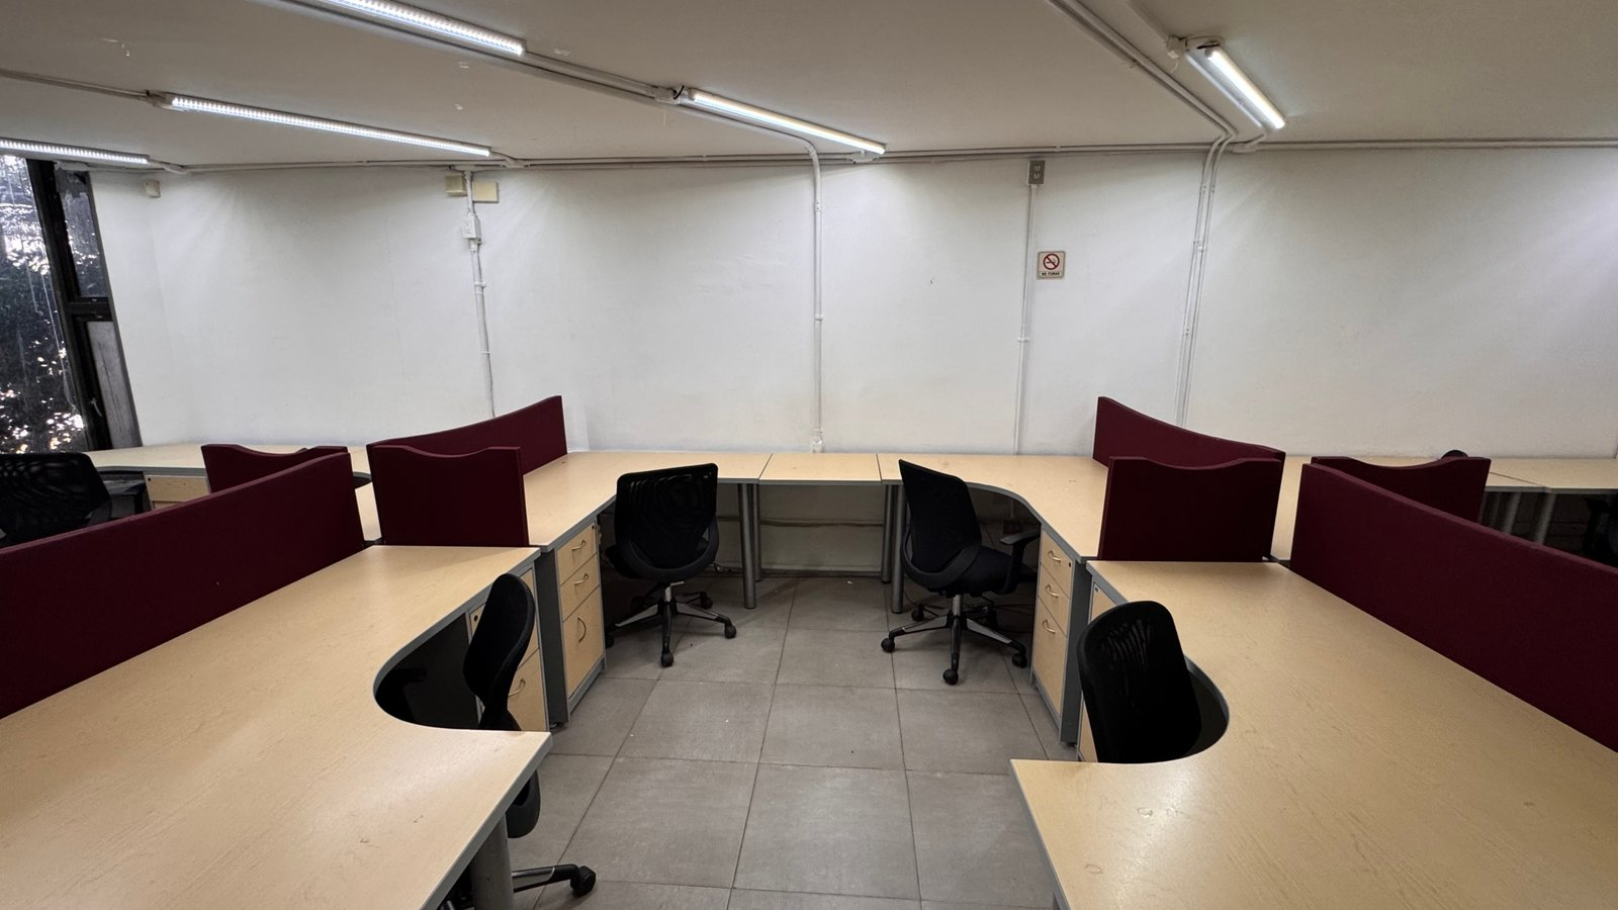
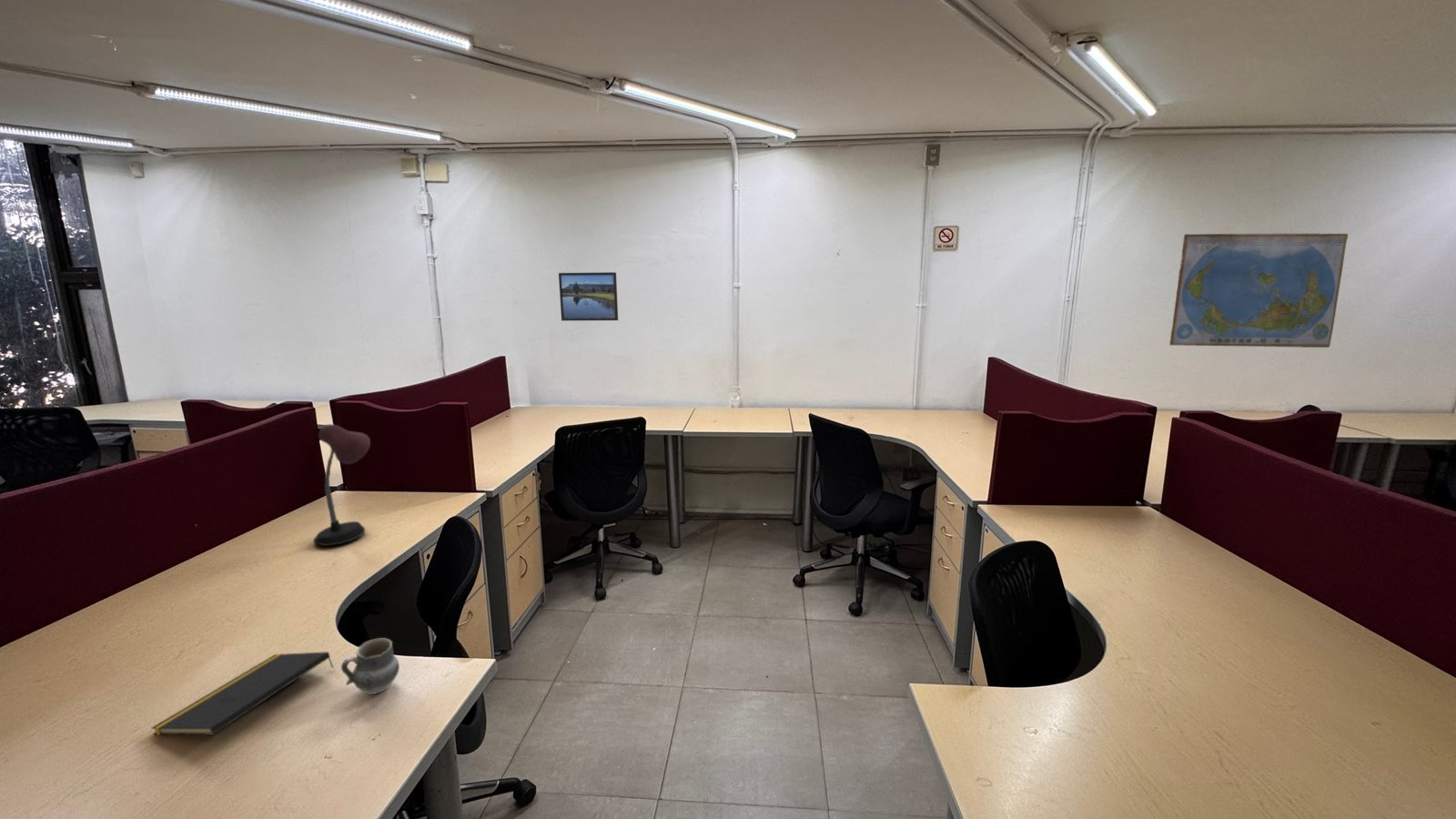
+ world map [1168,232,1349,349]
+ cup [340,637,400,695]
+ notepad [150,651,335,736]
+ desk lamp [312,423,371,547]
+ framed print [558,271,619,321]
